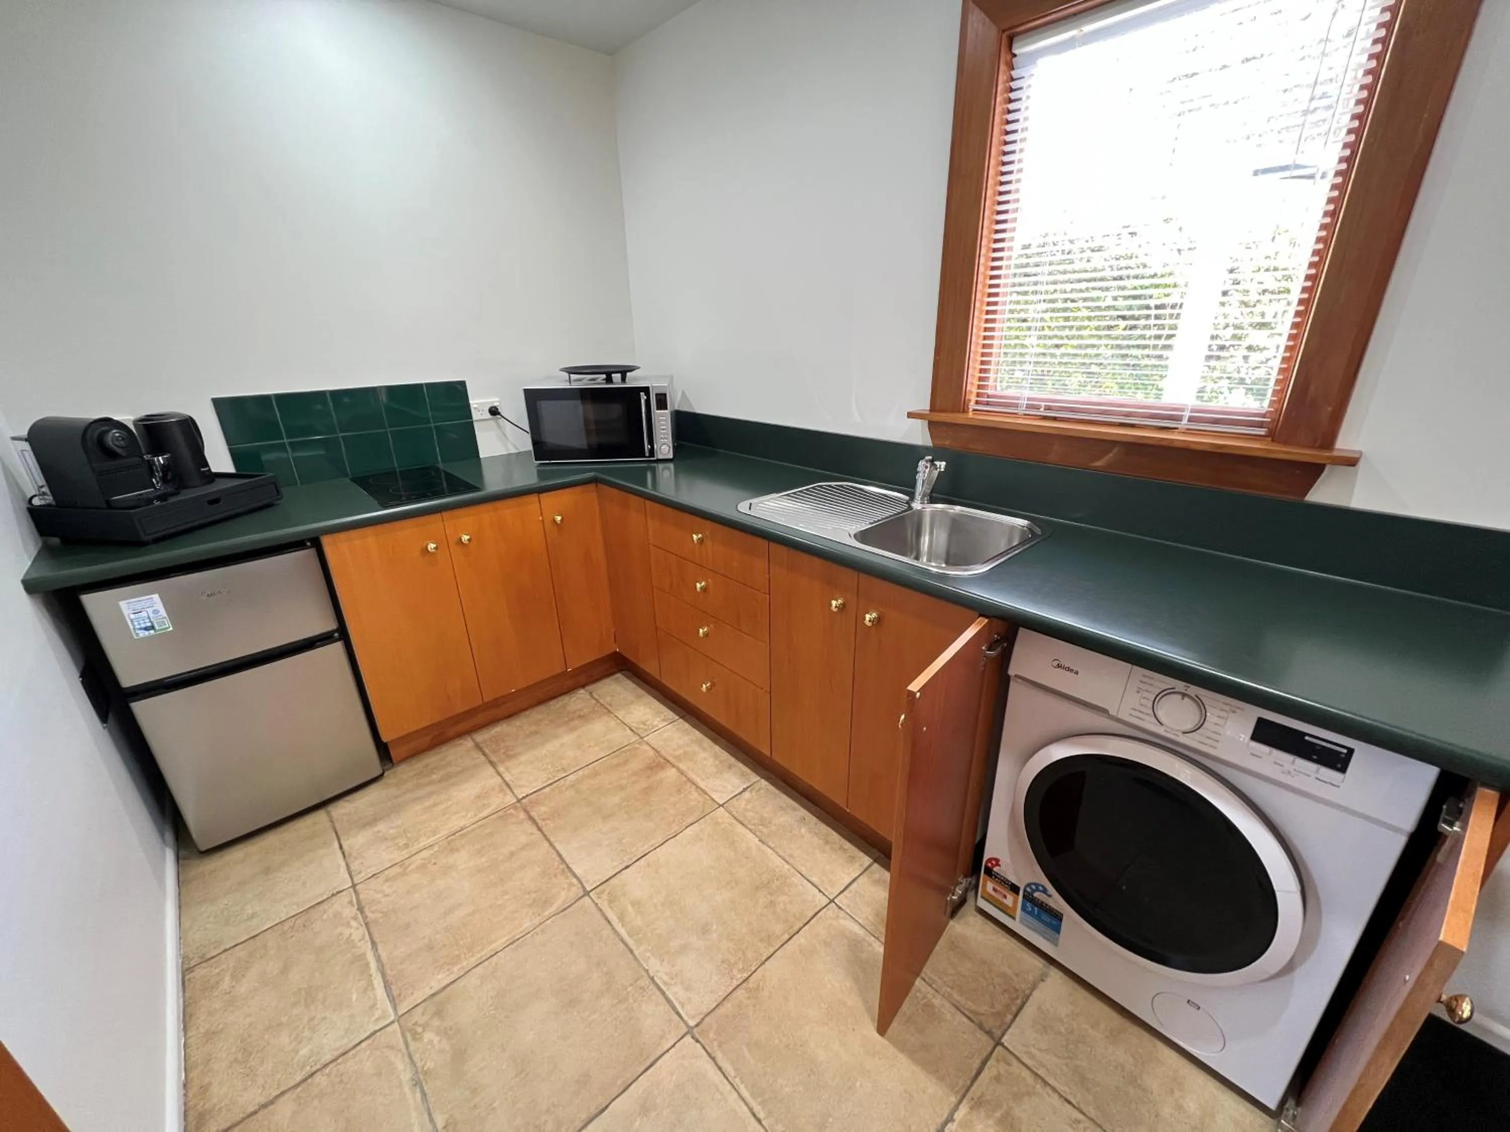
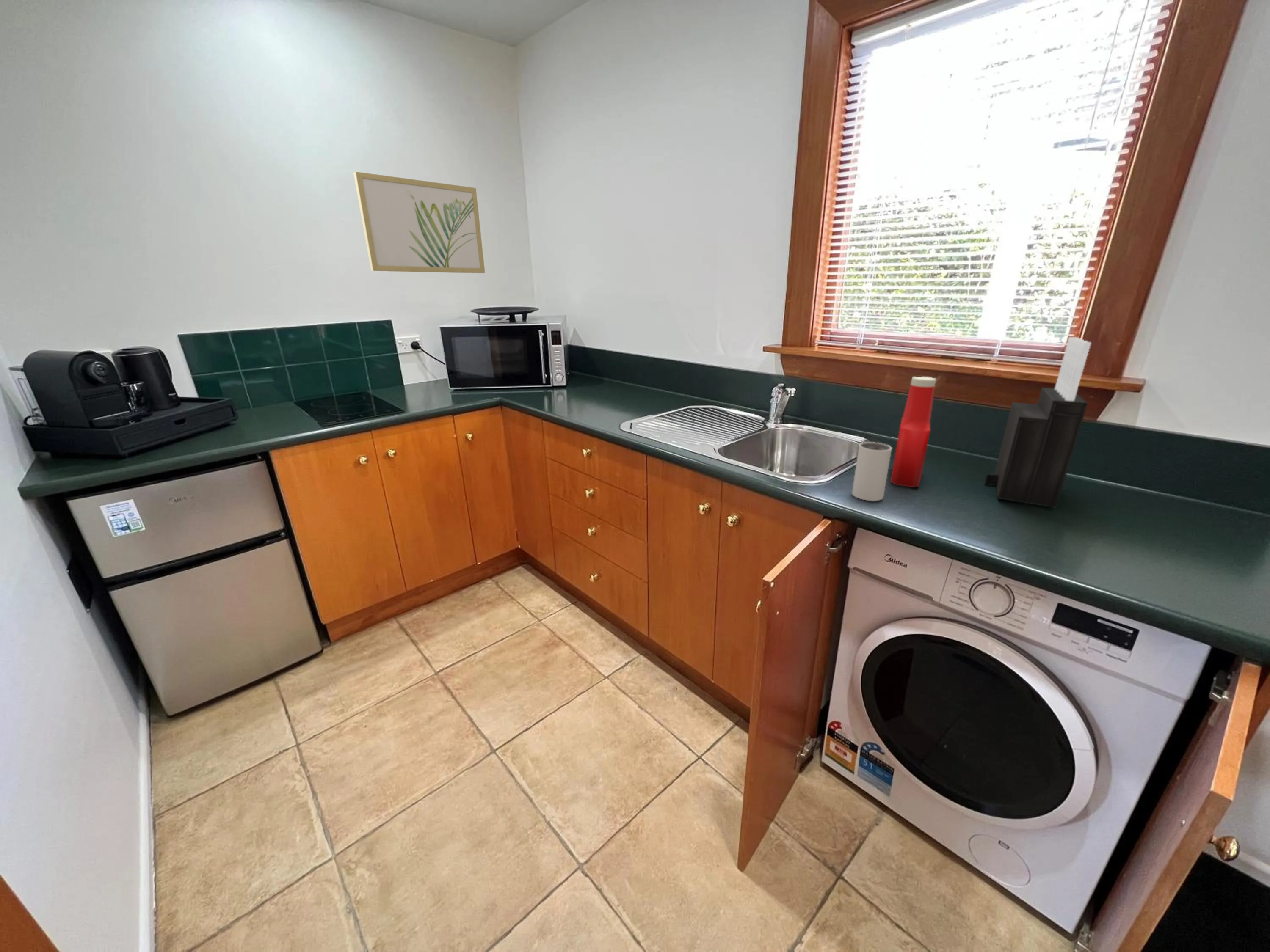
+ soap bottle [890,376,936,487]
+ wall art [353,171,486,274]
+ knife block [984,337,1092,509]
+ mug [852,442,892,501]
